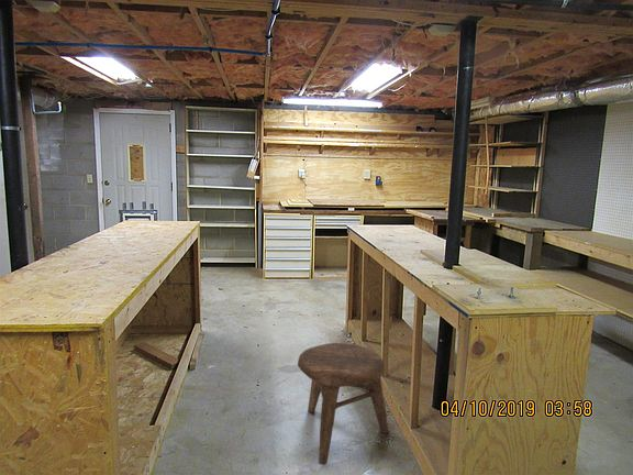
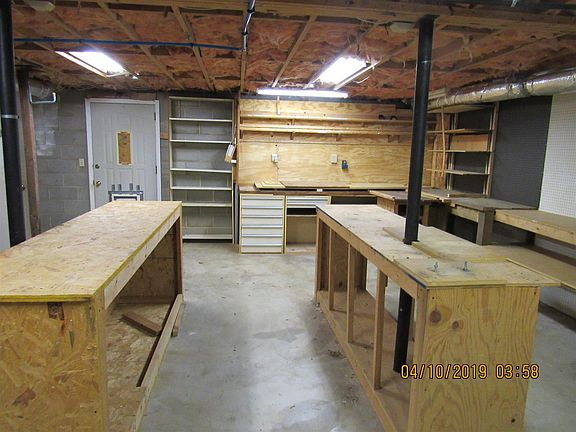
- stool [297,342,390,466]
